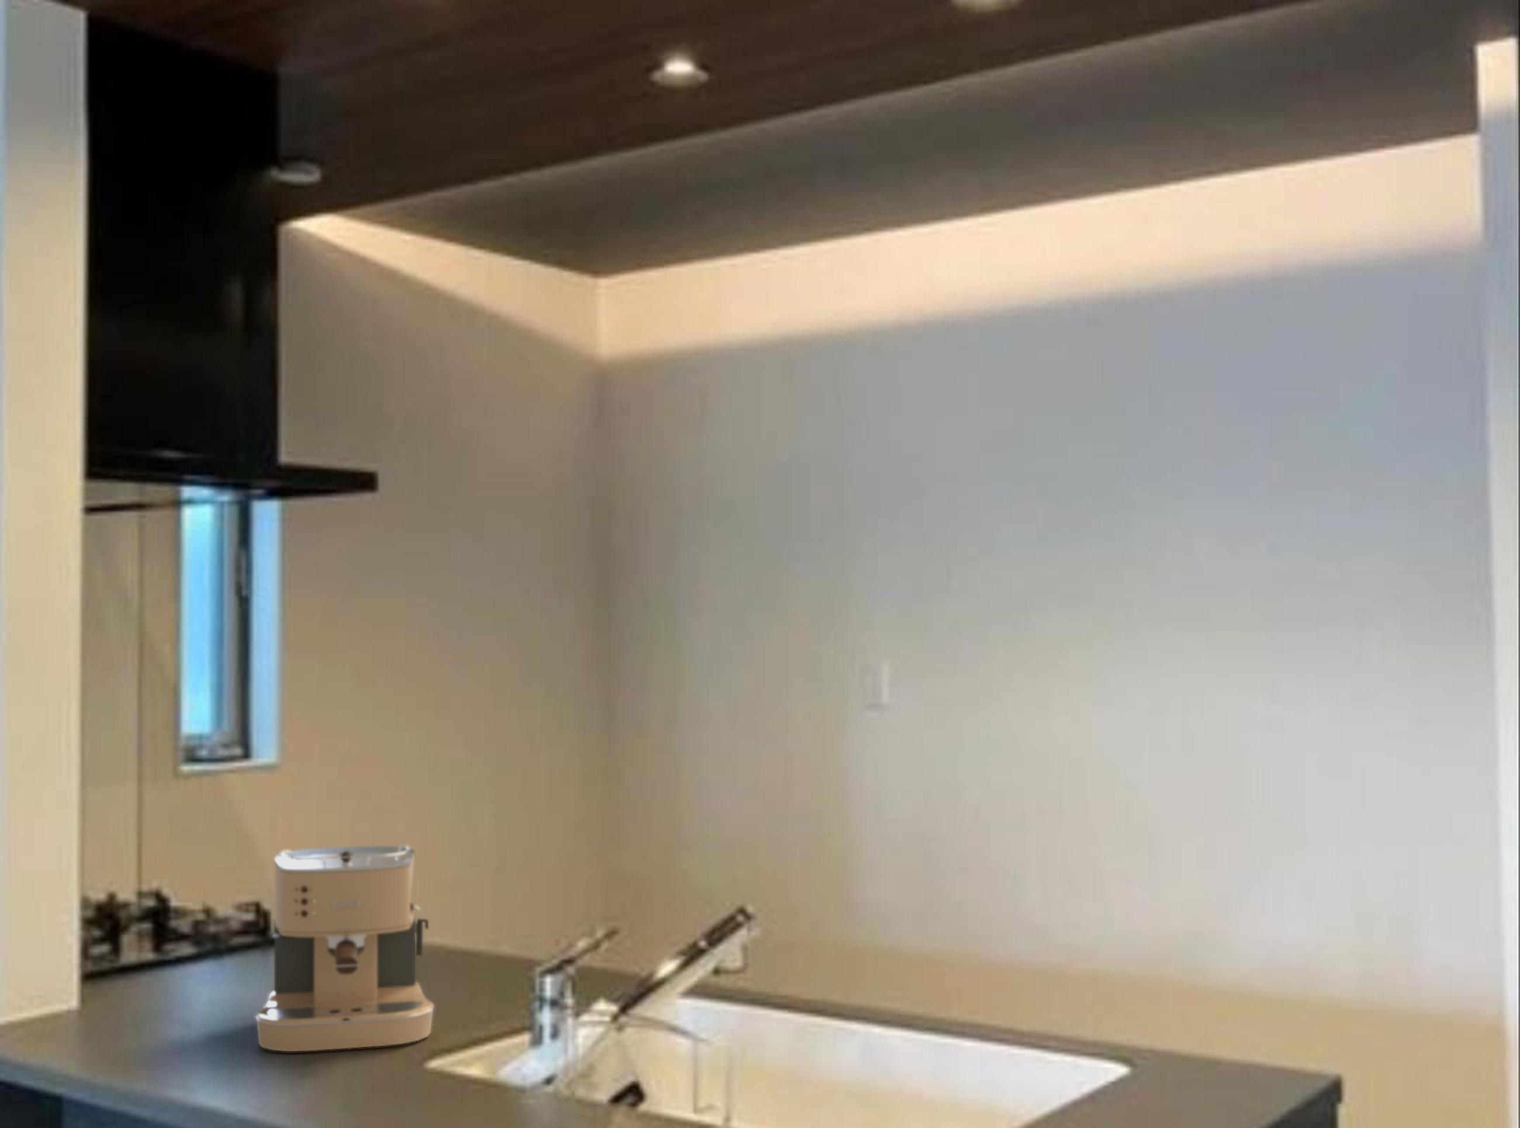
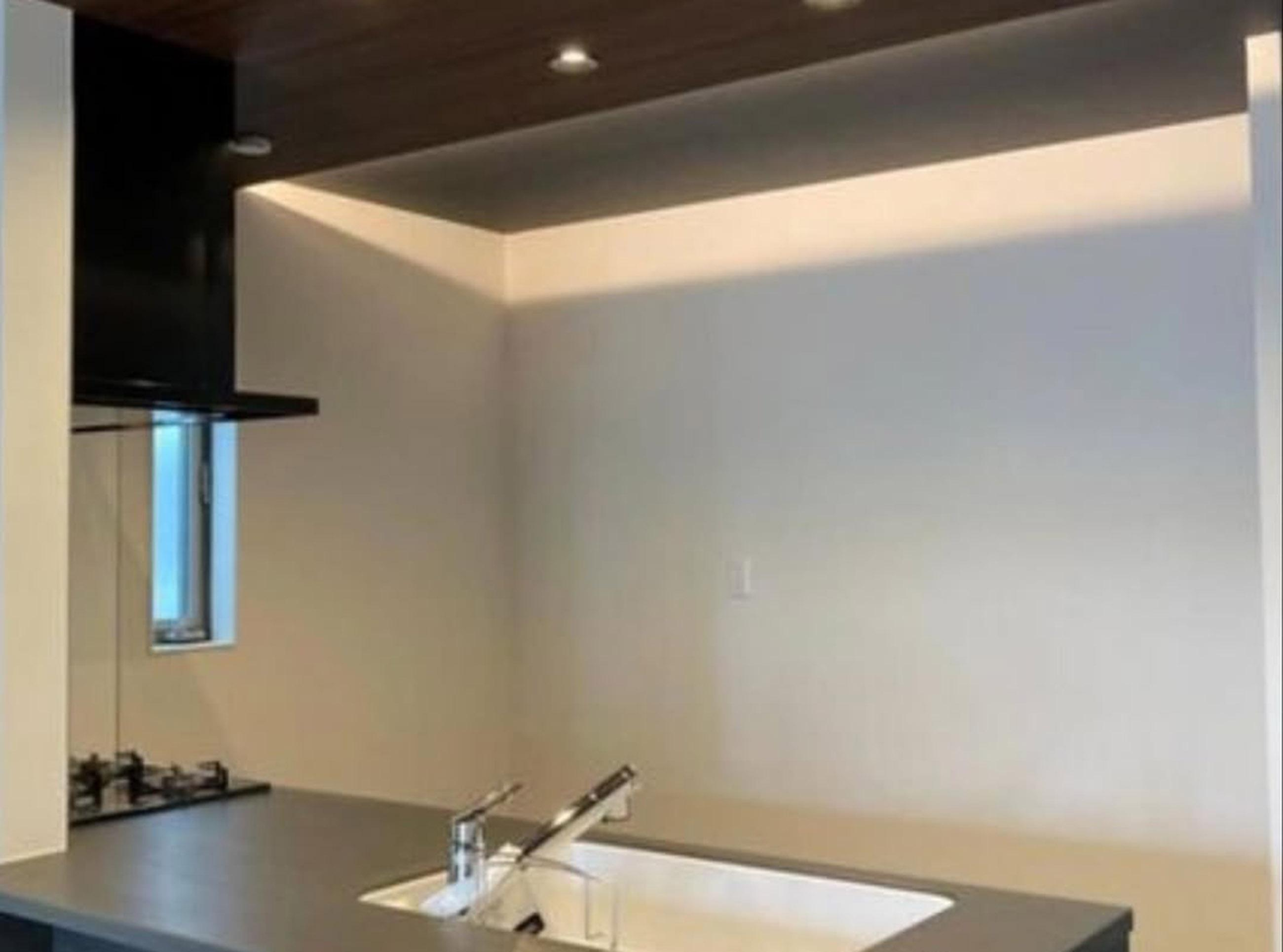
- coffee maker [255,845,435,1052]
